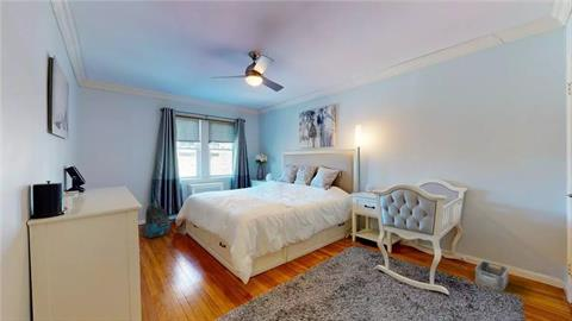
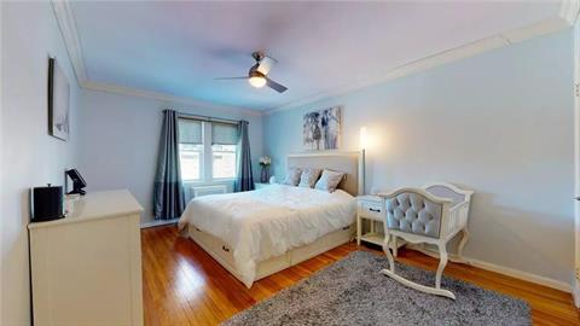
- vacuum cleaner [139,202,170,239]
- storage bin [474,259,509,292]
